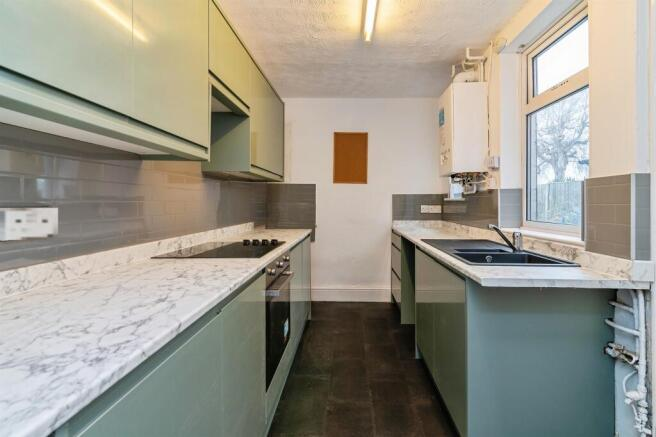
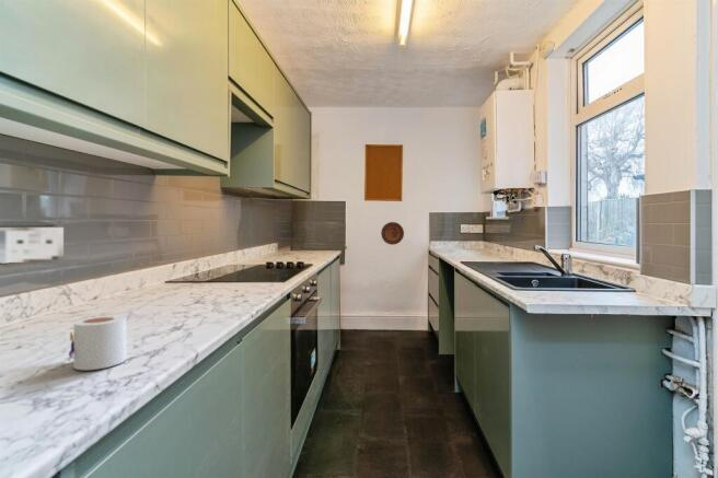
+ decorative plate [380,221,405,246]
+ mug [68,315,127,371]
